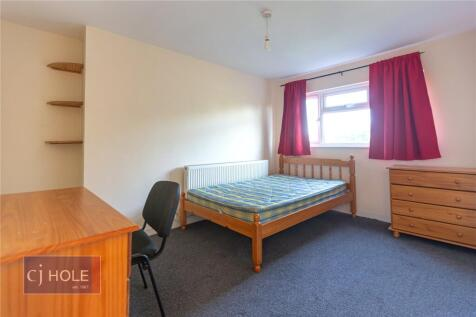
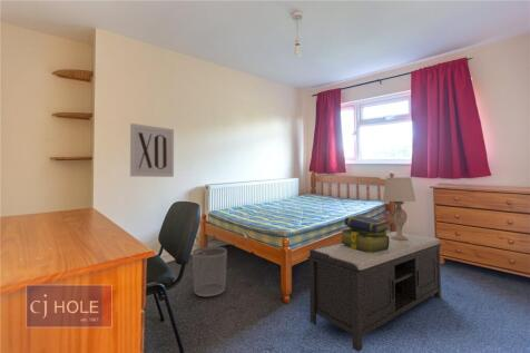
+ waste bin [192,245,228,297]
+ bench [306,231,443,353]
+ table lamp [382,176,416,241]
+ stack of books [338,214,391,254]
+ wall art [129,122,175,178]
